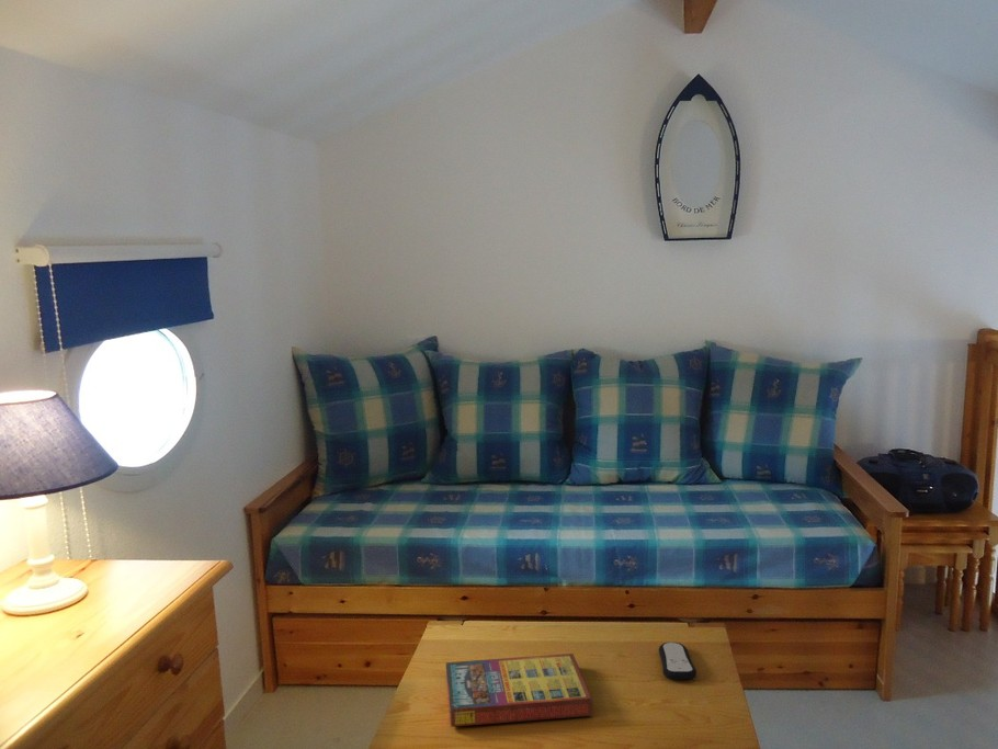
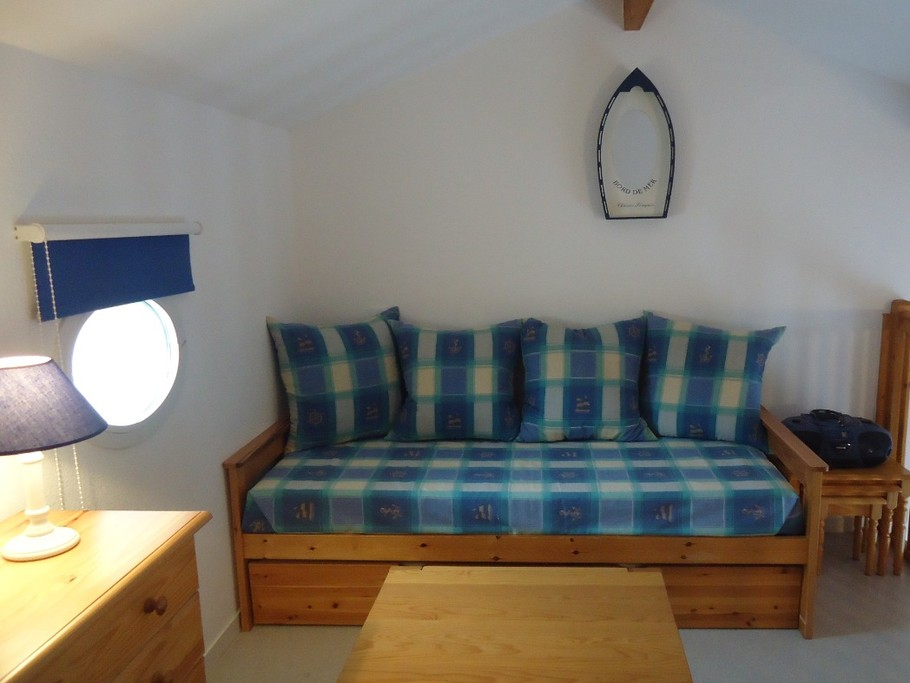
- remote control [658,642,698,681]
- game compilation box [445,652,593,728]
